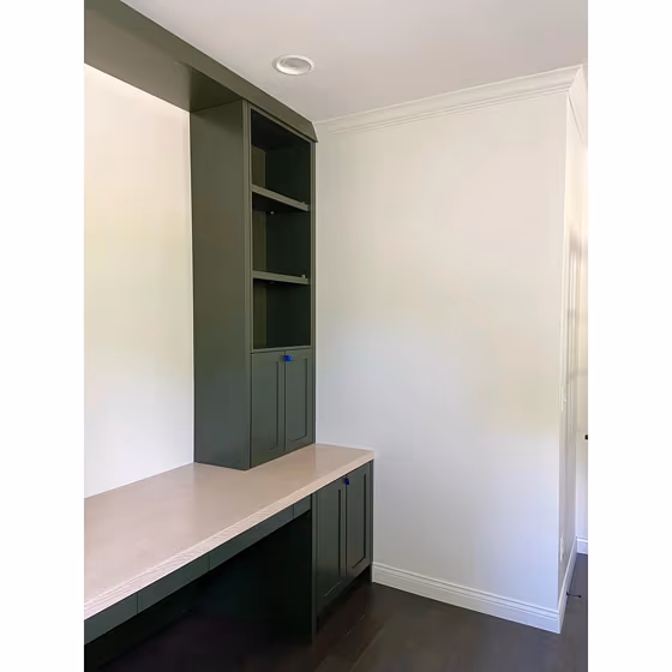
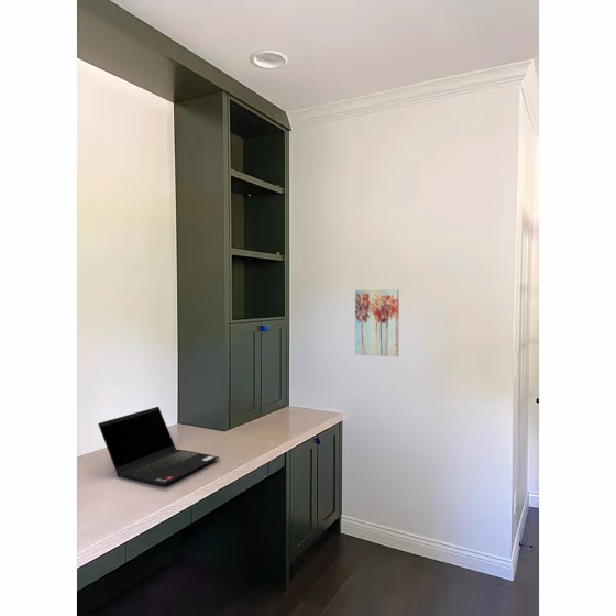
+ laptop computer [97,406,220,486]
+ wall art [354,288,400,359]
